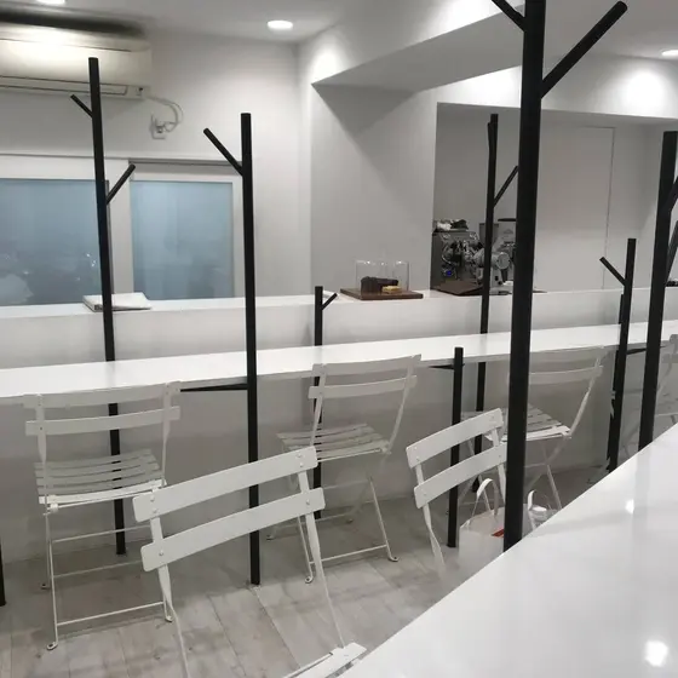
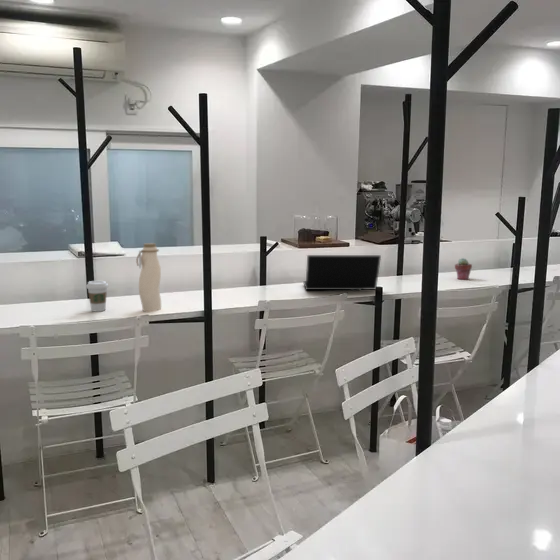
+ coffee cup [85,280,109,313]
+ laptop [302,254,382,291]
+ potted succulent [454,257,473,280]
+ water bottle [135,242,162,312]
